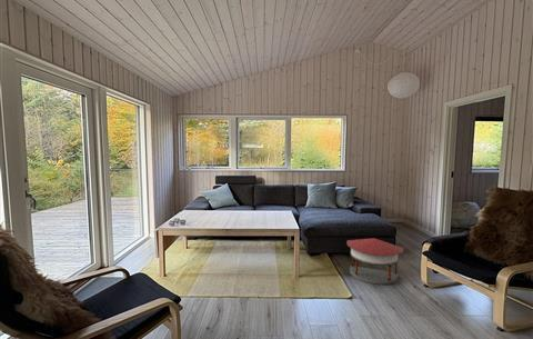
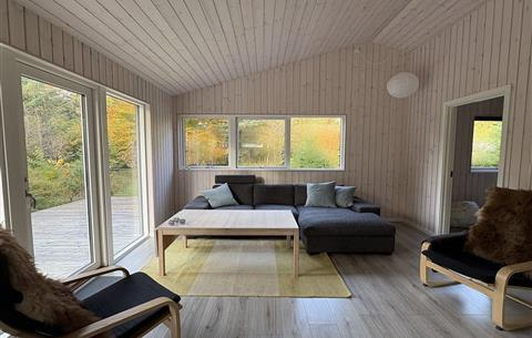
- side table [345,237,404,286]
